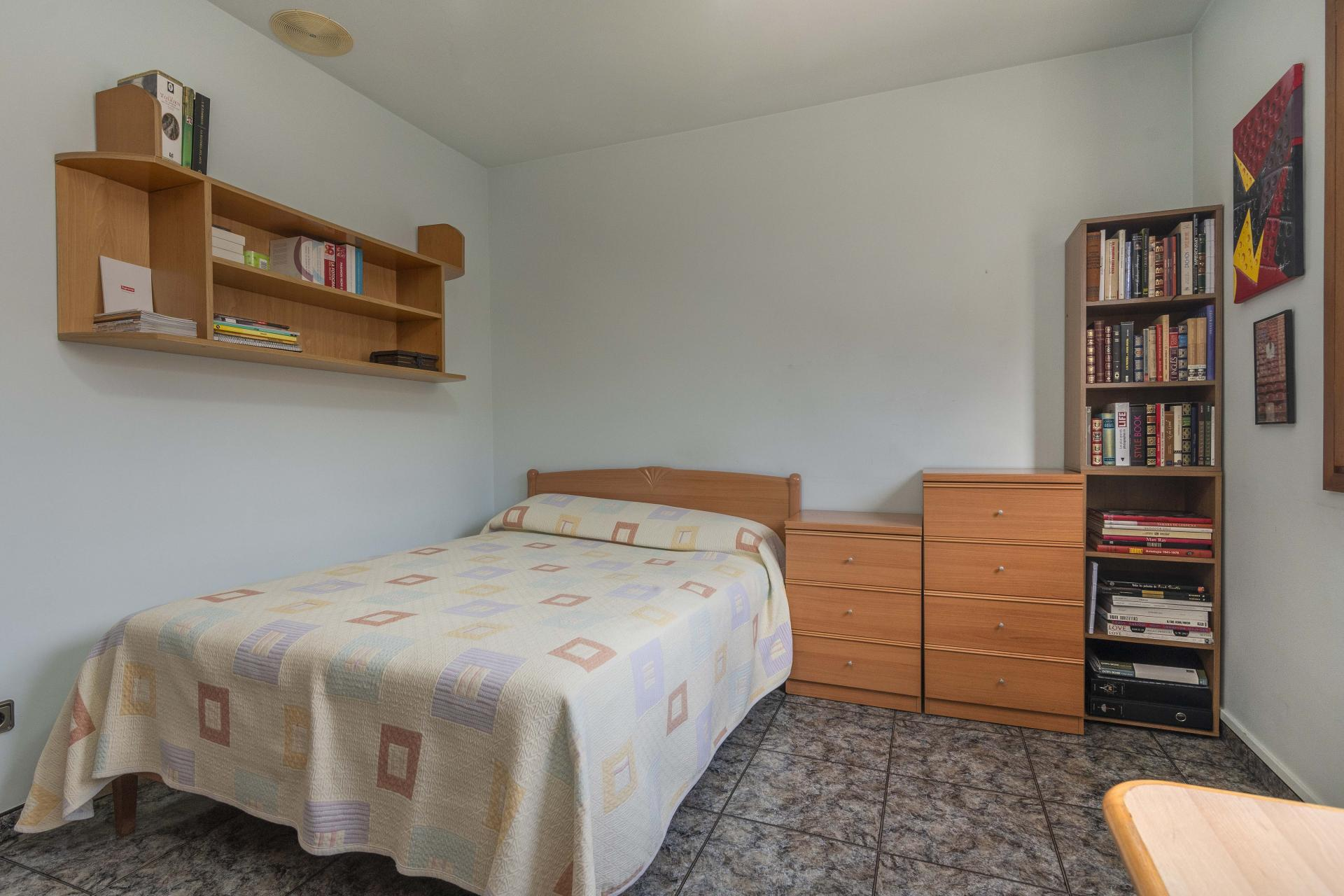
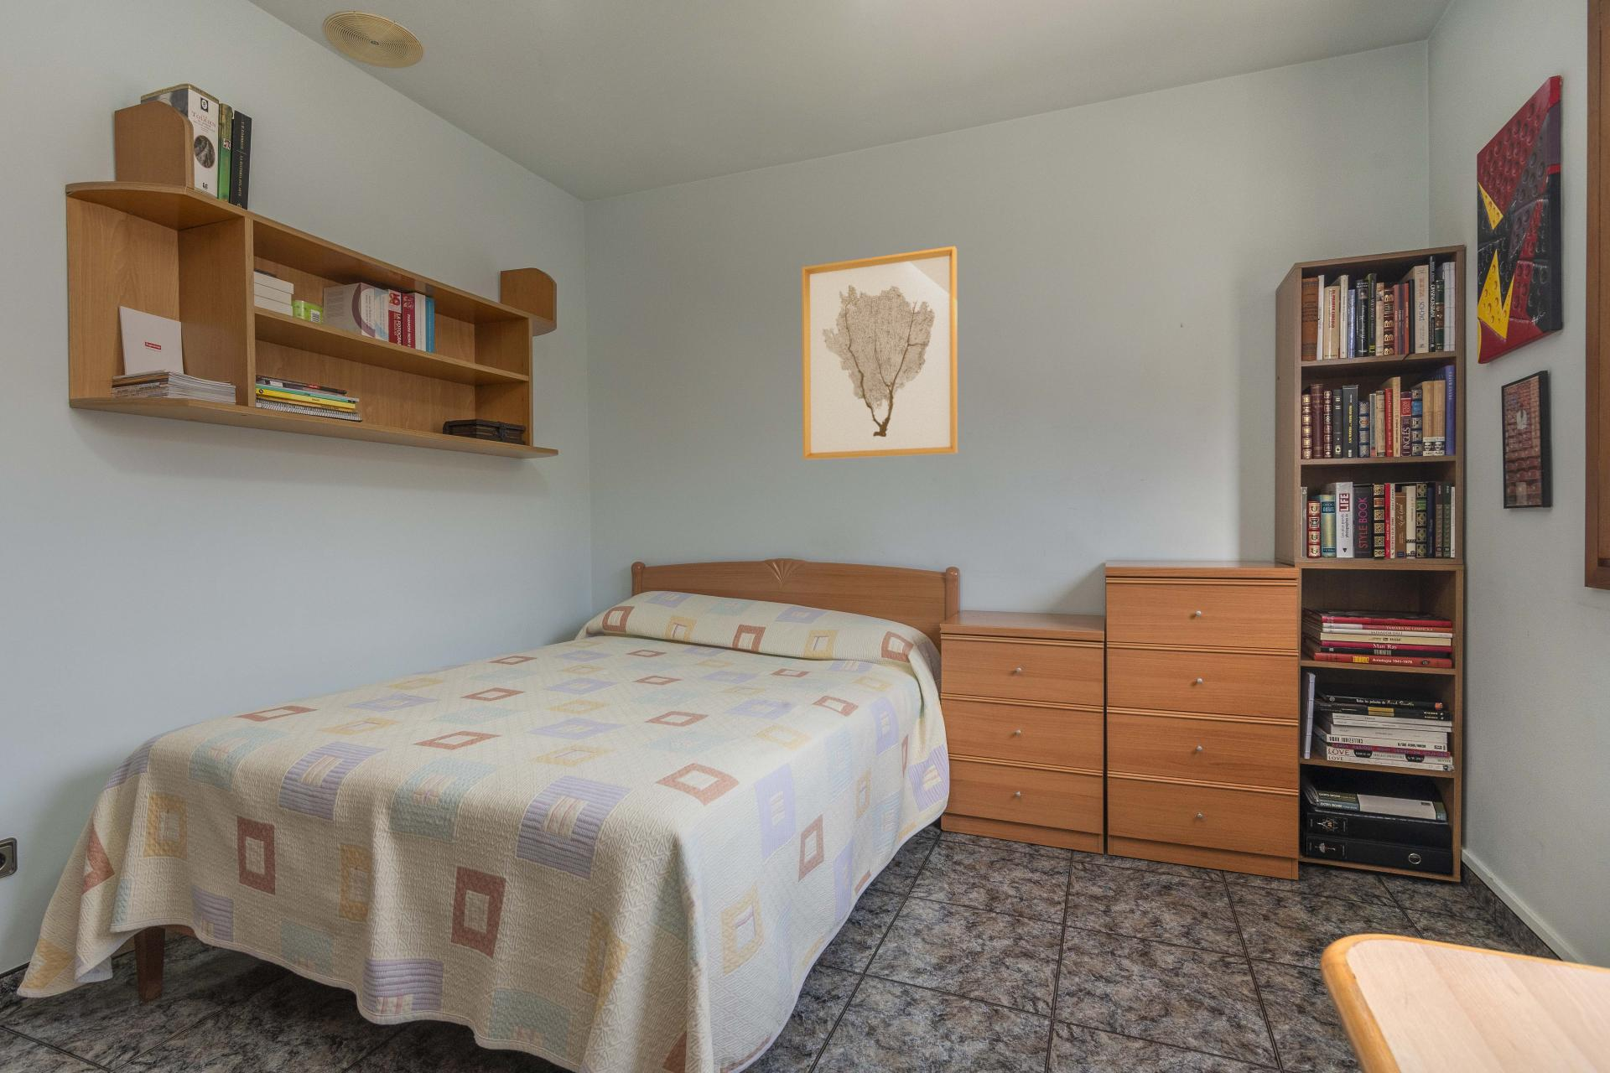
+ wall art [800,245,958,460]
